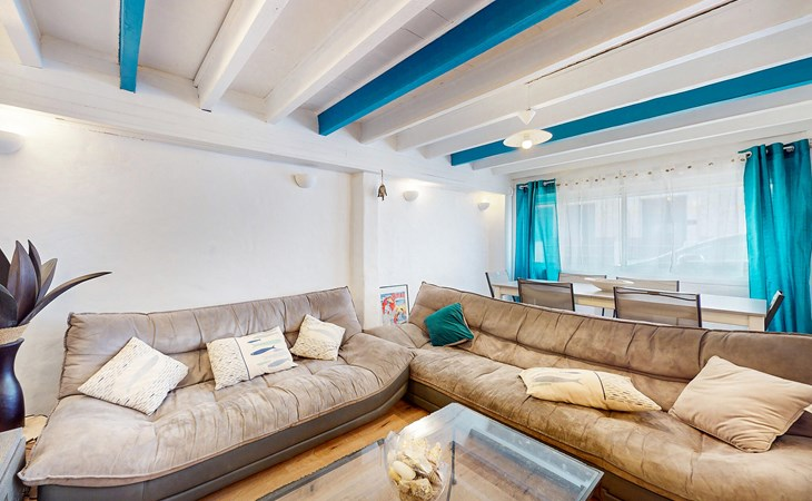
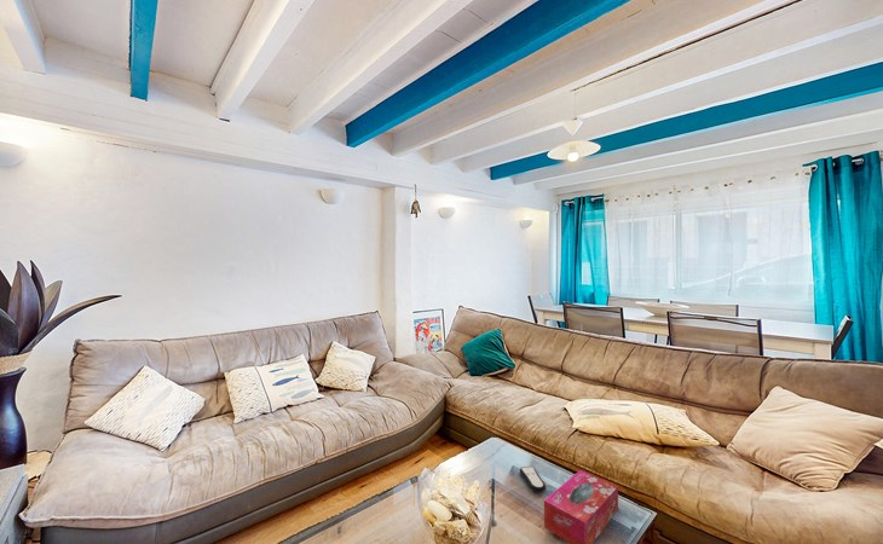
+ tissue box [543,469,619,544]
+ remote control [519,465,547,493]
